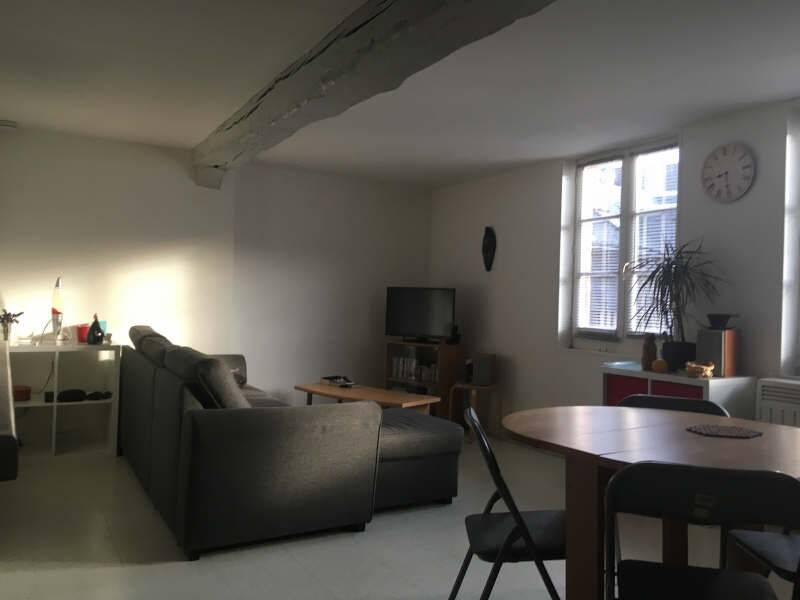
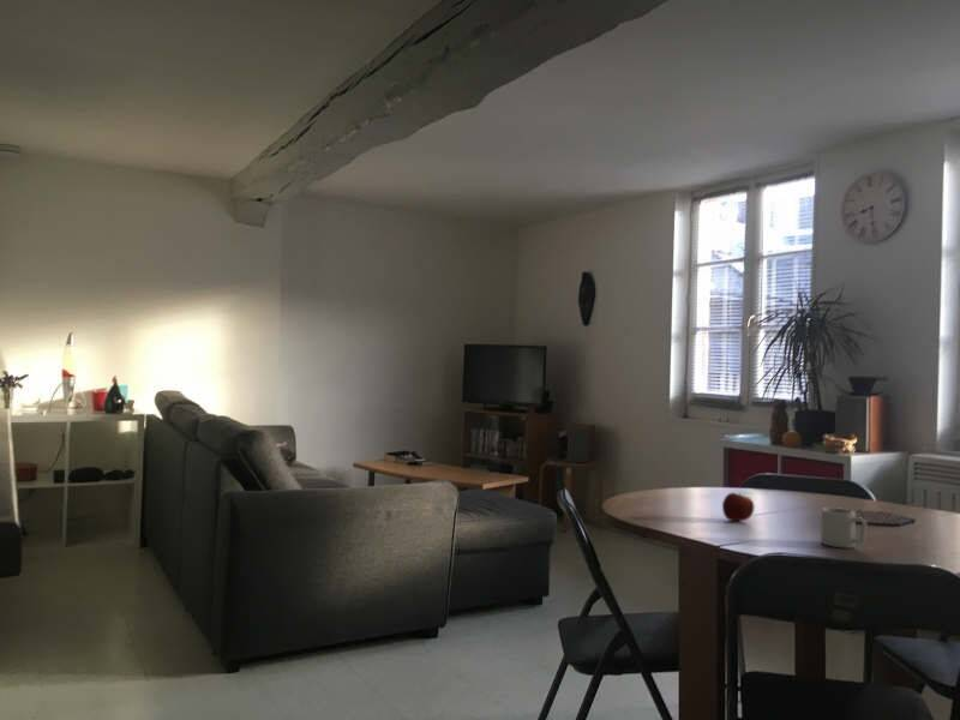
+ cup [820,506,868,550]
+ fruit [721,492,755,522]
